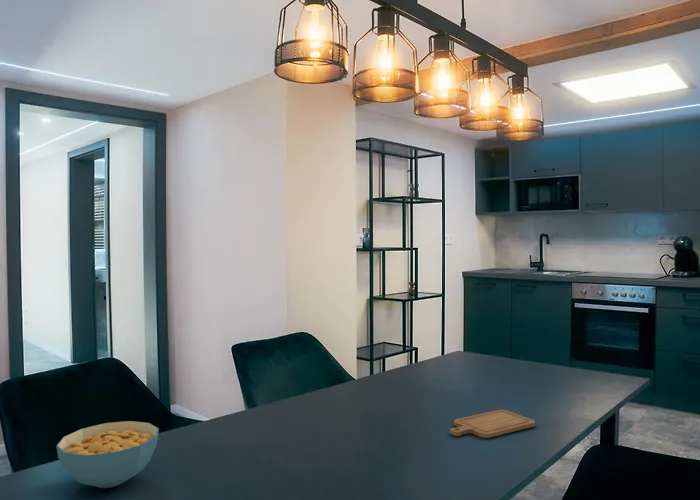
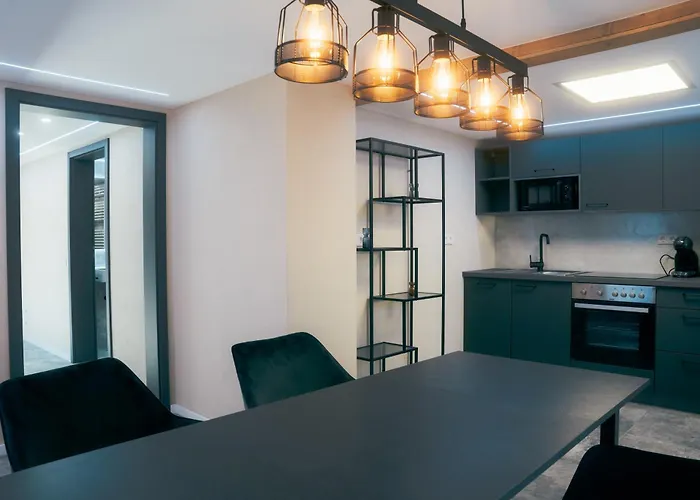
- chopping board [449,409,536,439]
- cereal bowl [55,420,160,489]
